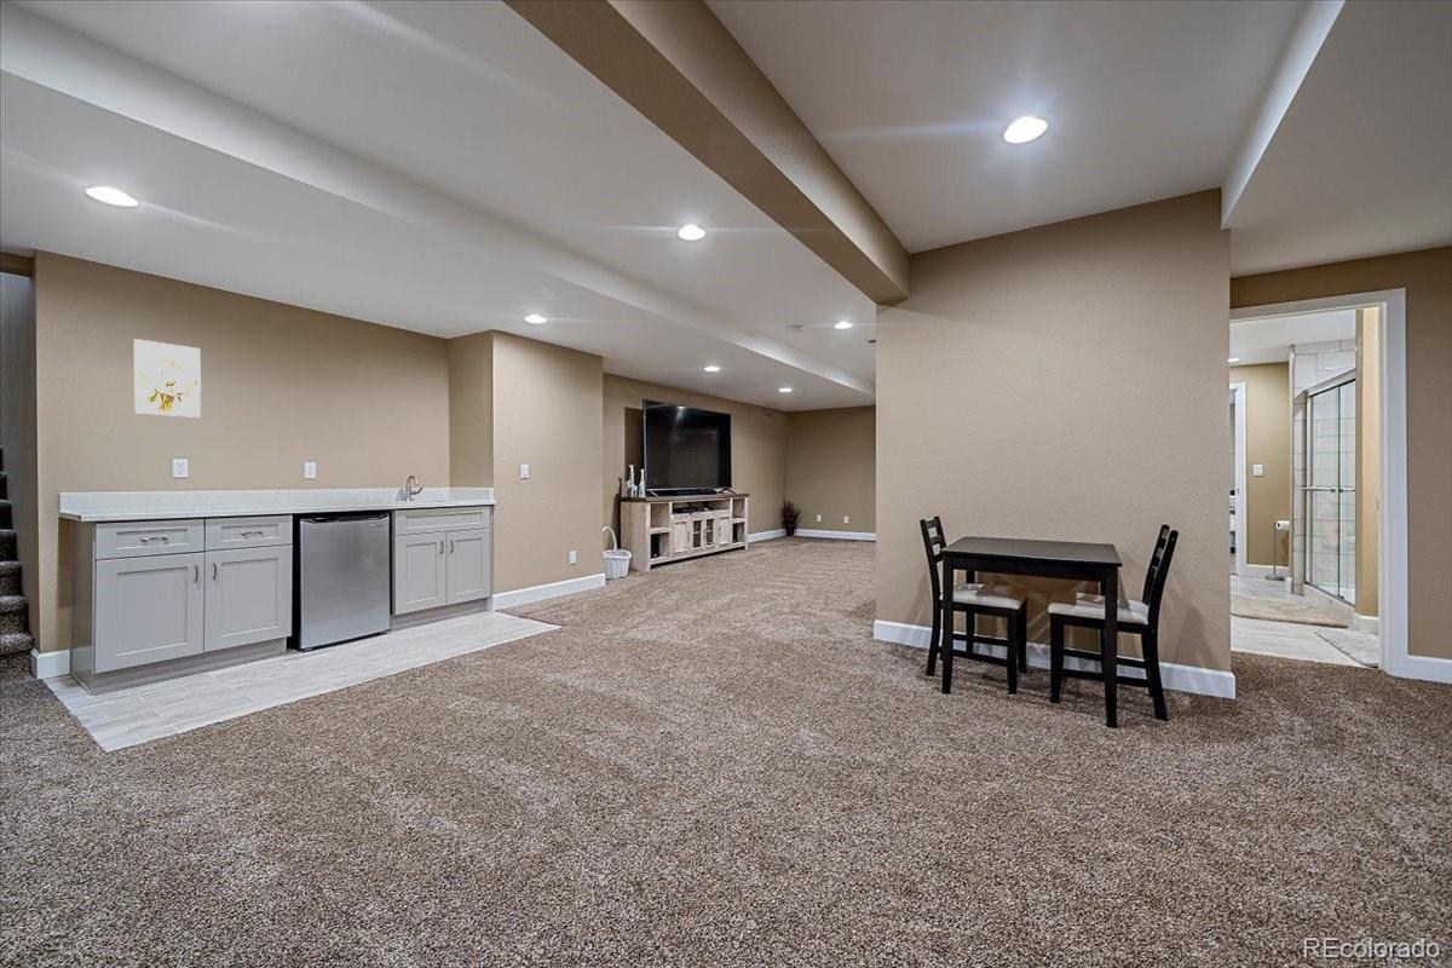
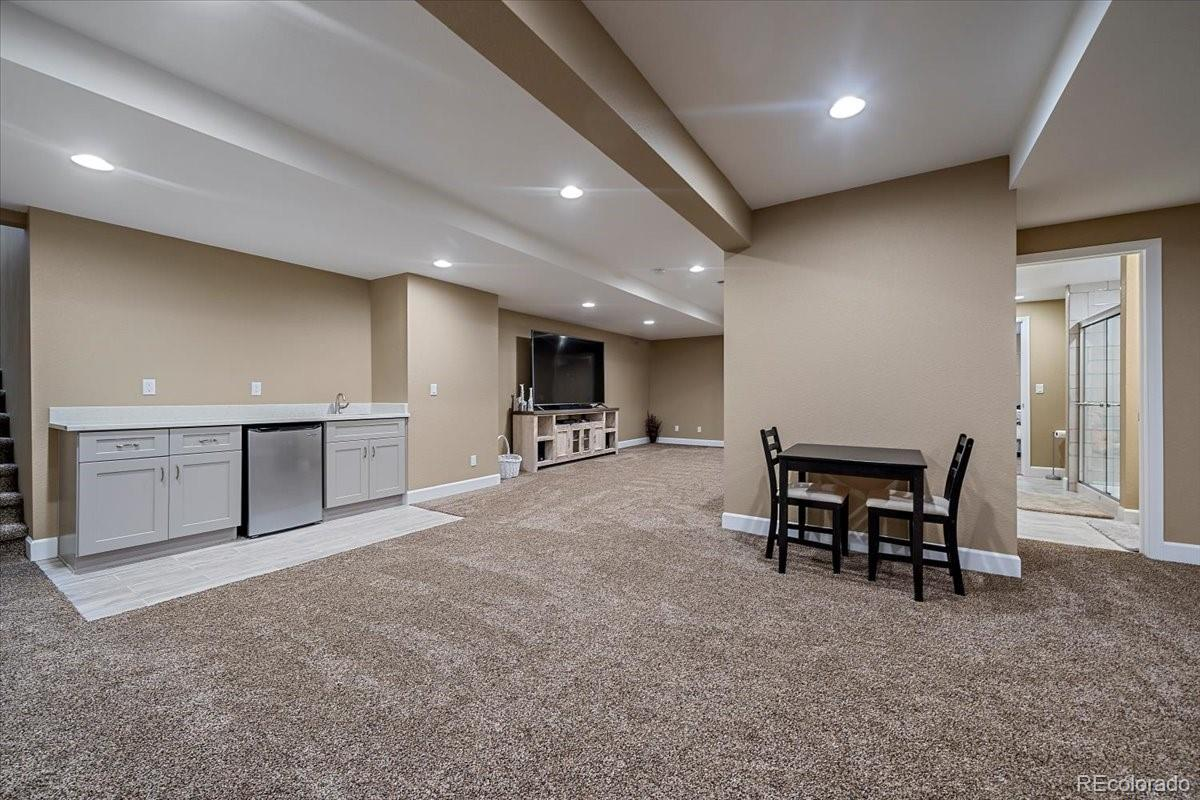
- wall art [133,338,202,419]
